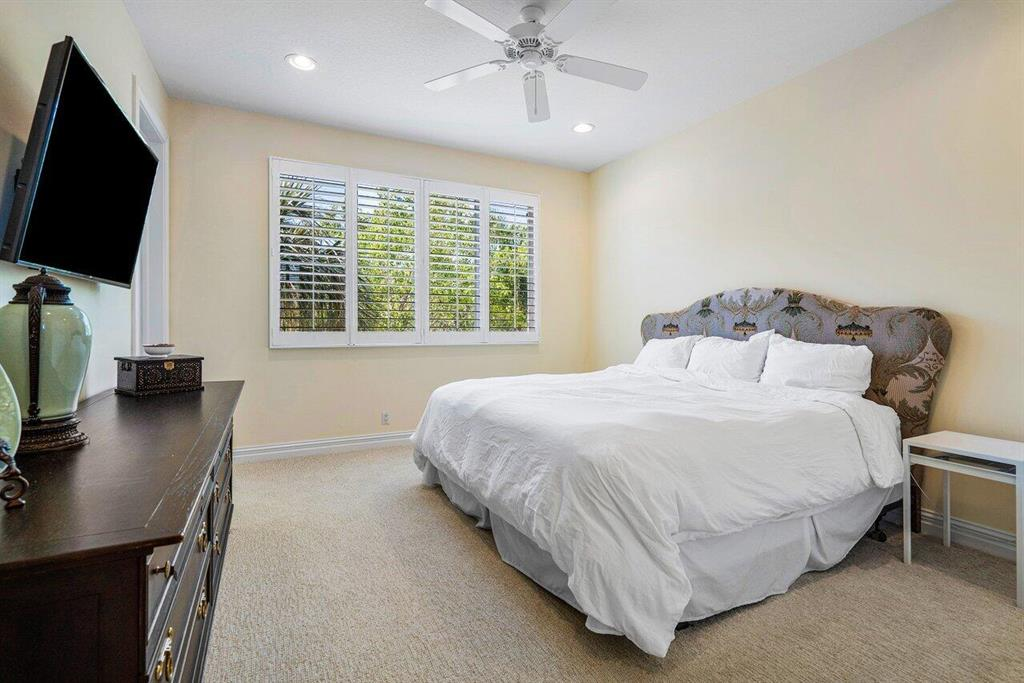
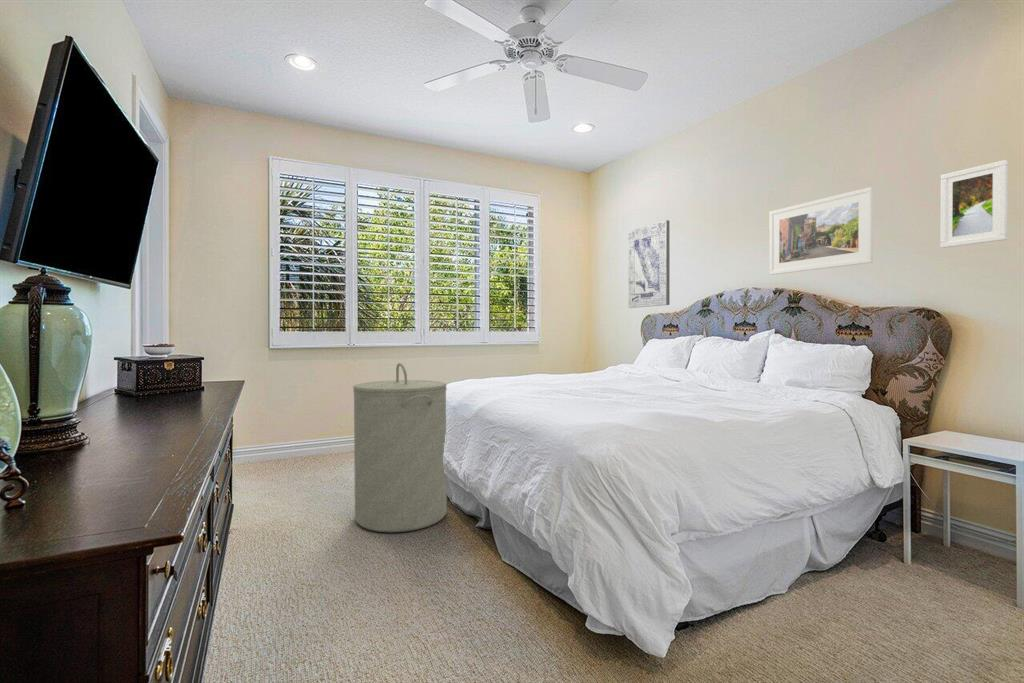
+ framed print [939,159,1009,249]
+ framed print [768,186,874,276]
+ laundry hamper [352,362,448,533]
+ wall art [627,219,671,309]
